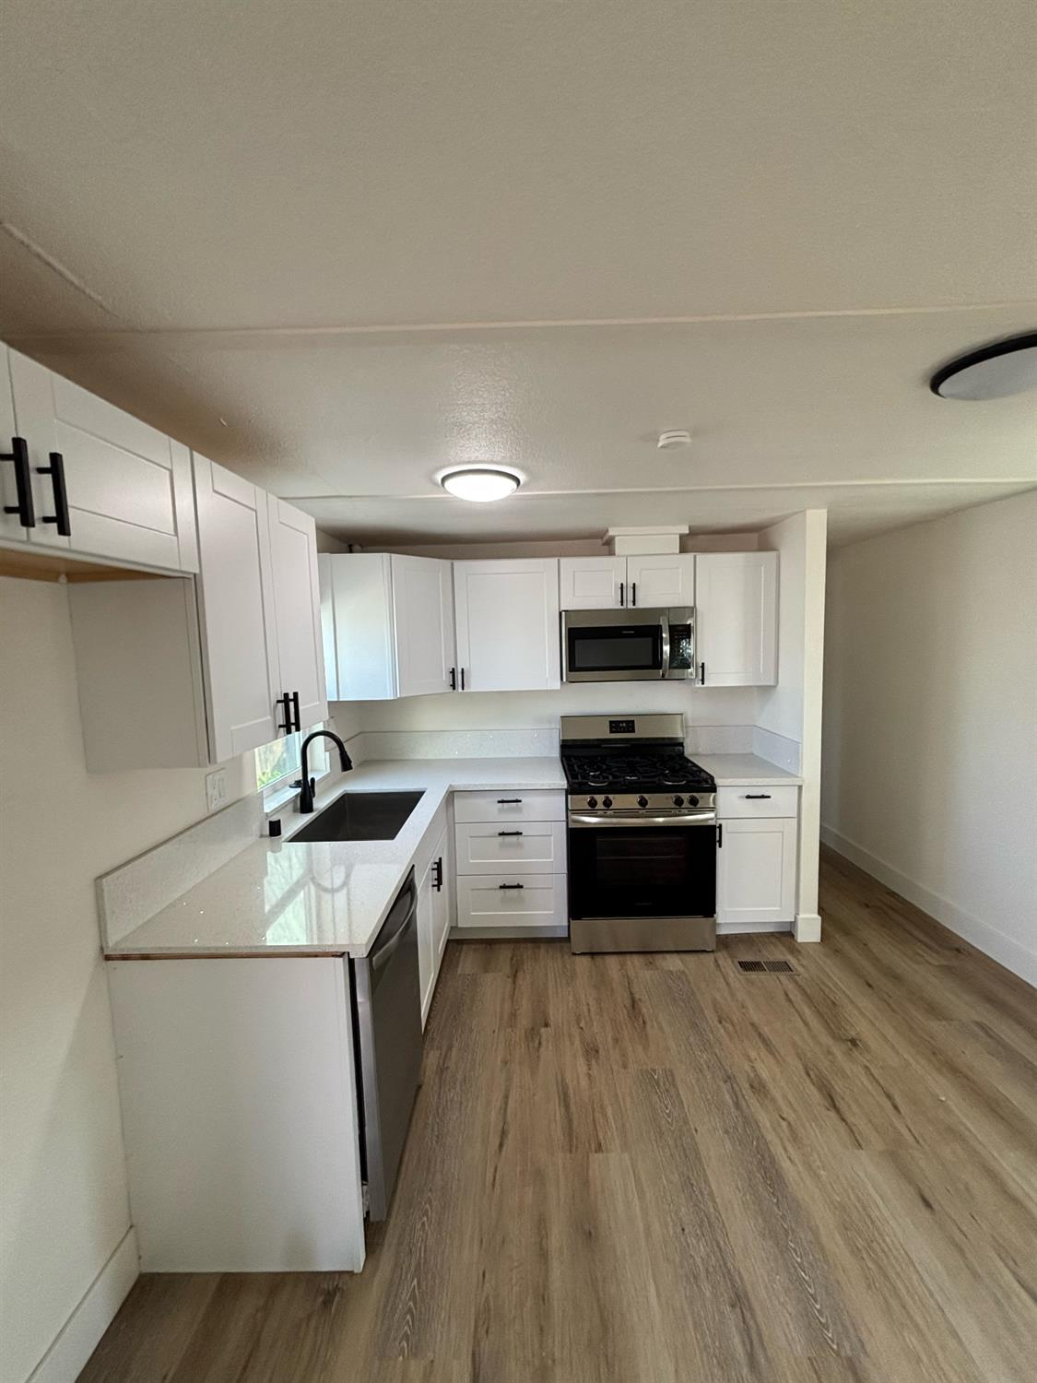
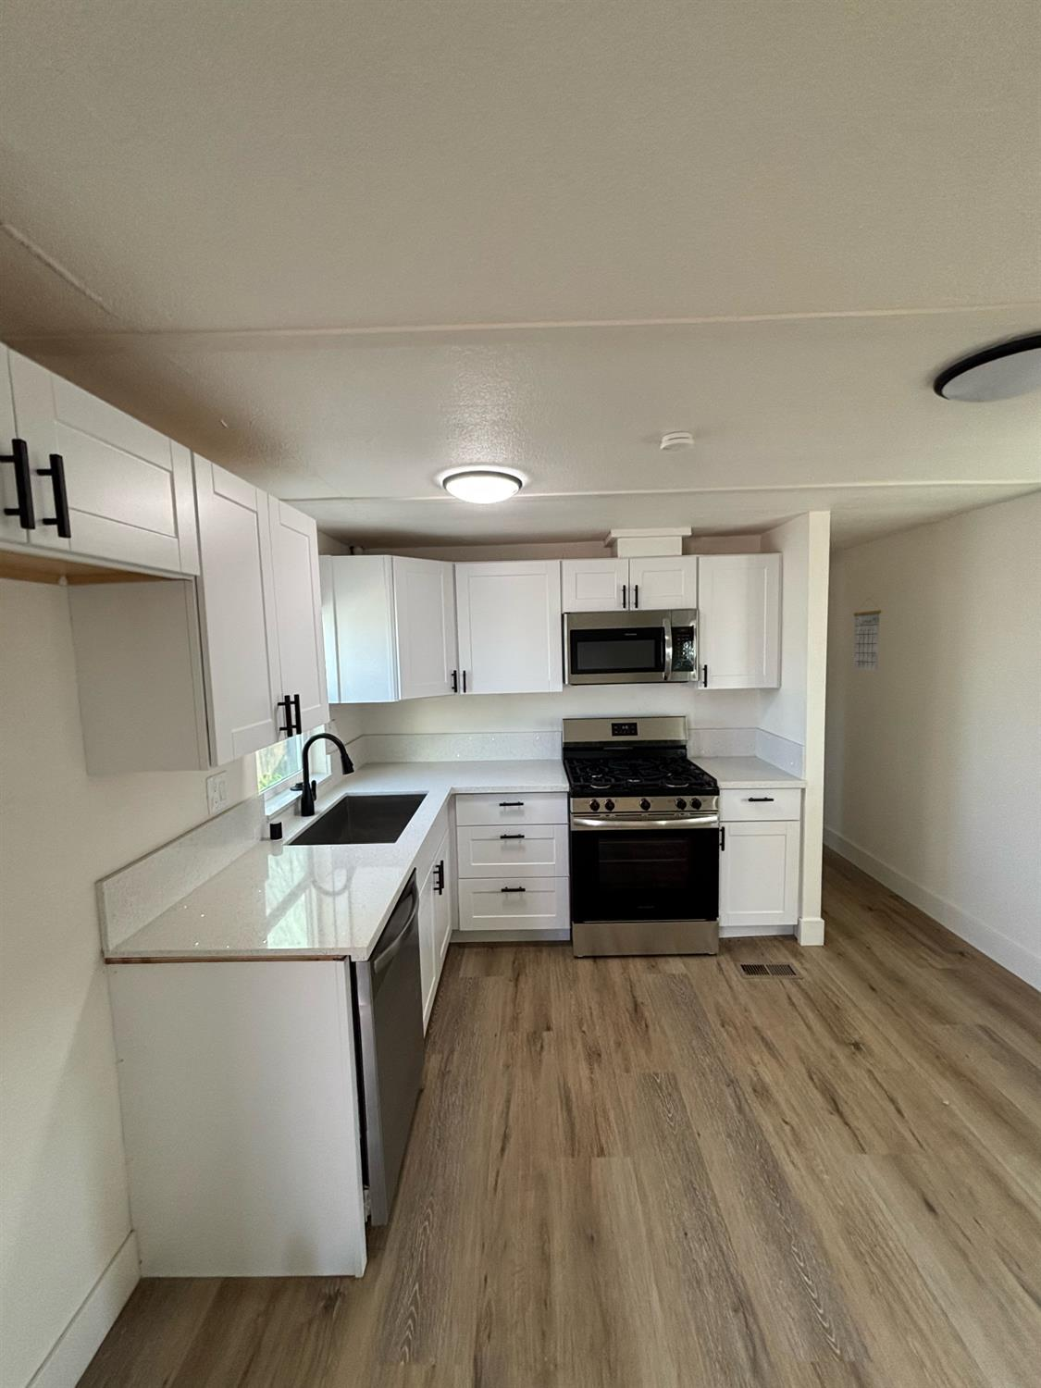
+ calendar [852,597,882,672]
